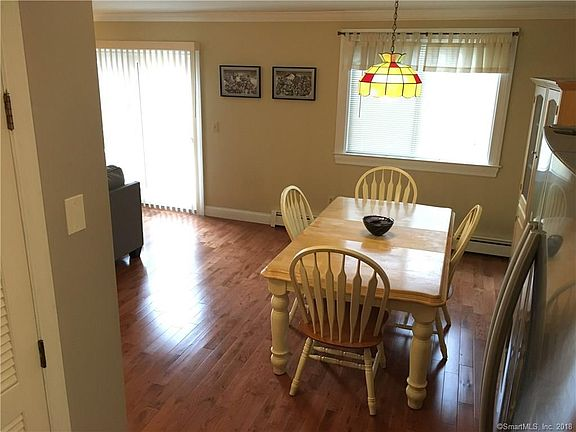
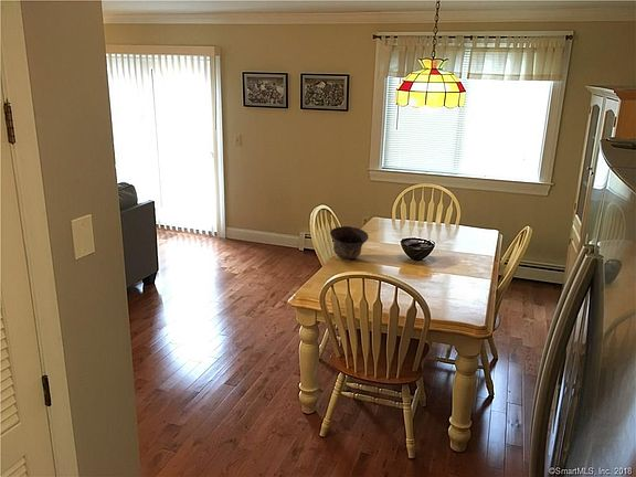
+ bowl [329,225,370,261]
